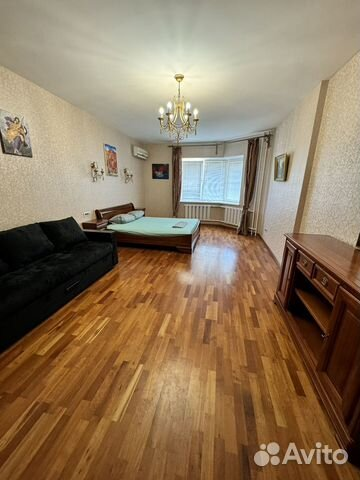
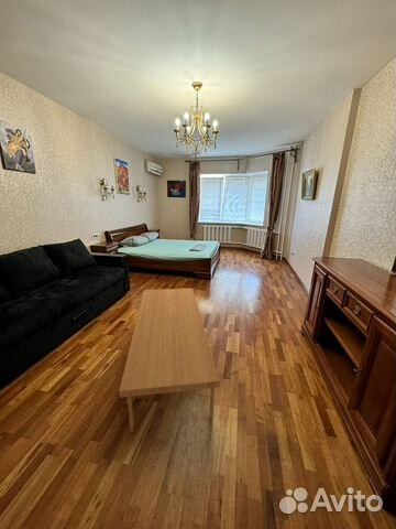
+ coffee table [118,288,221,433]
